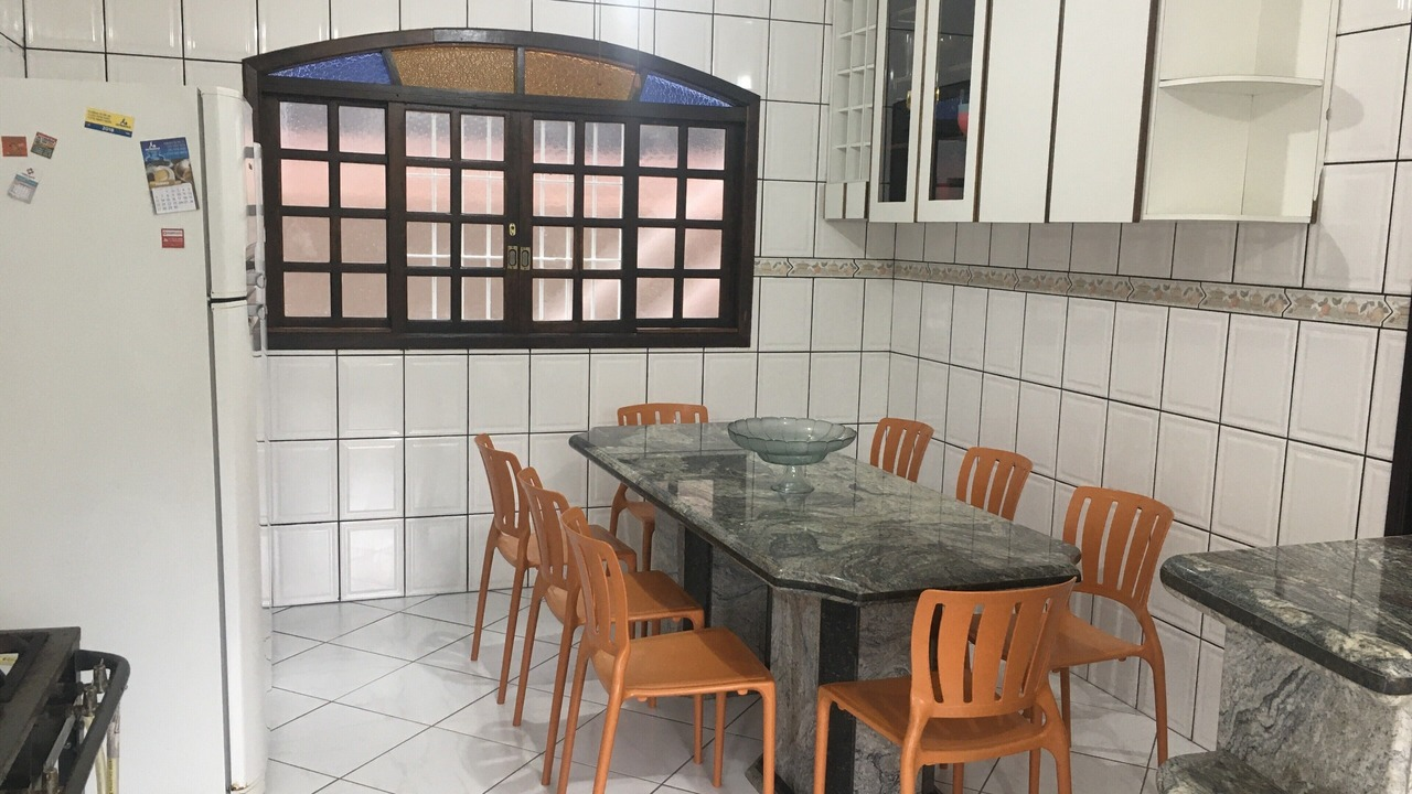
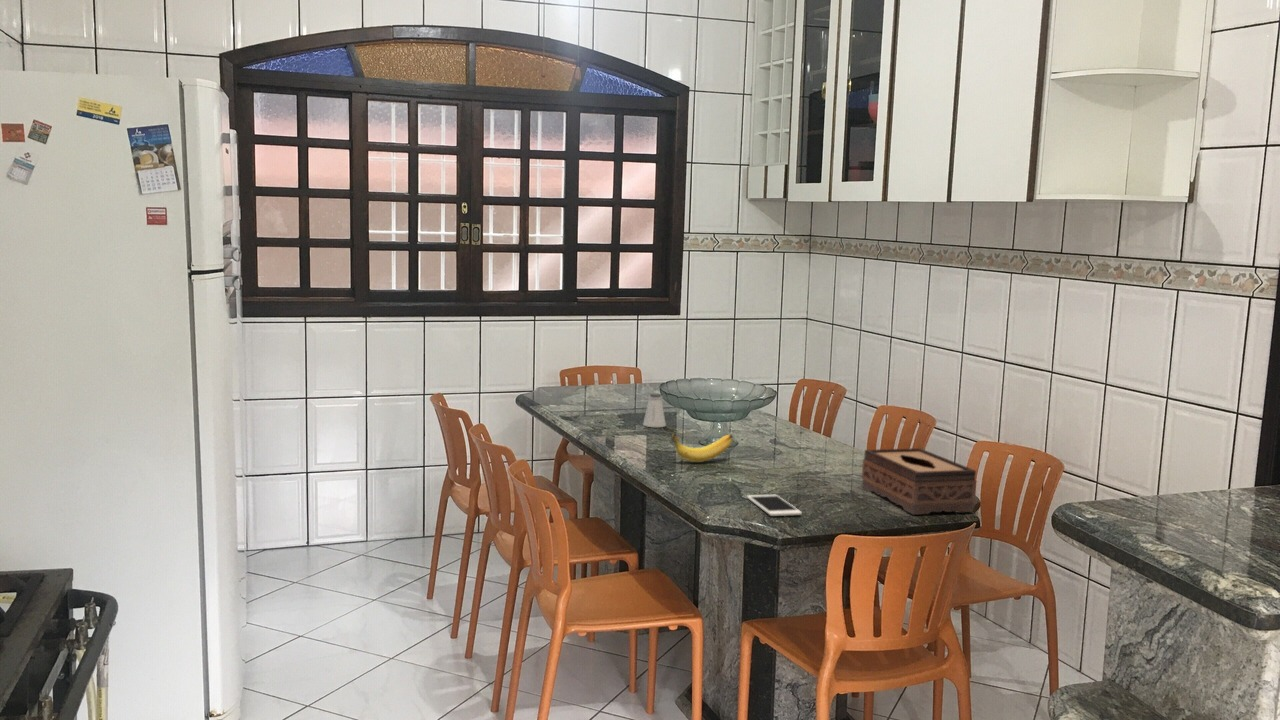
+ saltshaker [642,393,667,428]
+ banana [671,433,734,463]
+ tissue box [861,447,977,516]
+ cell phone [746,494,803,517]
